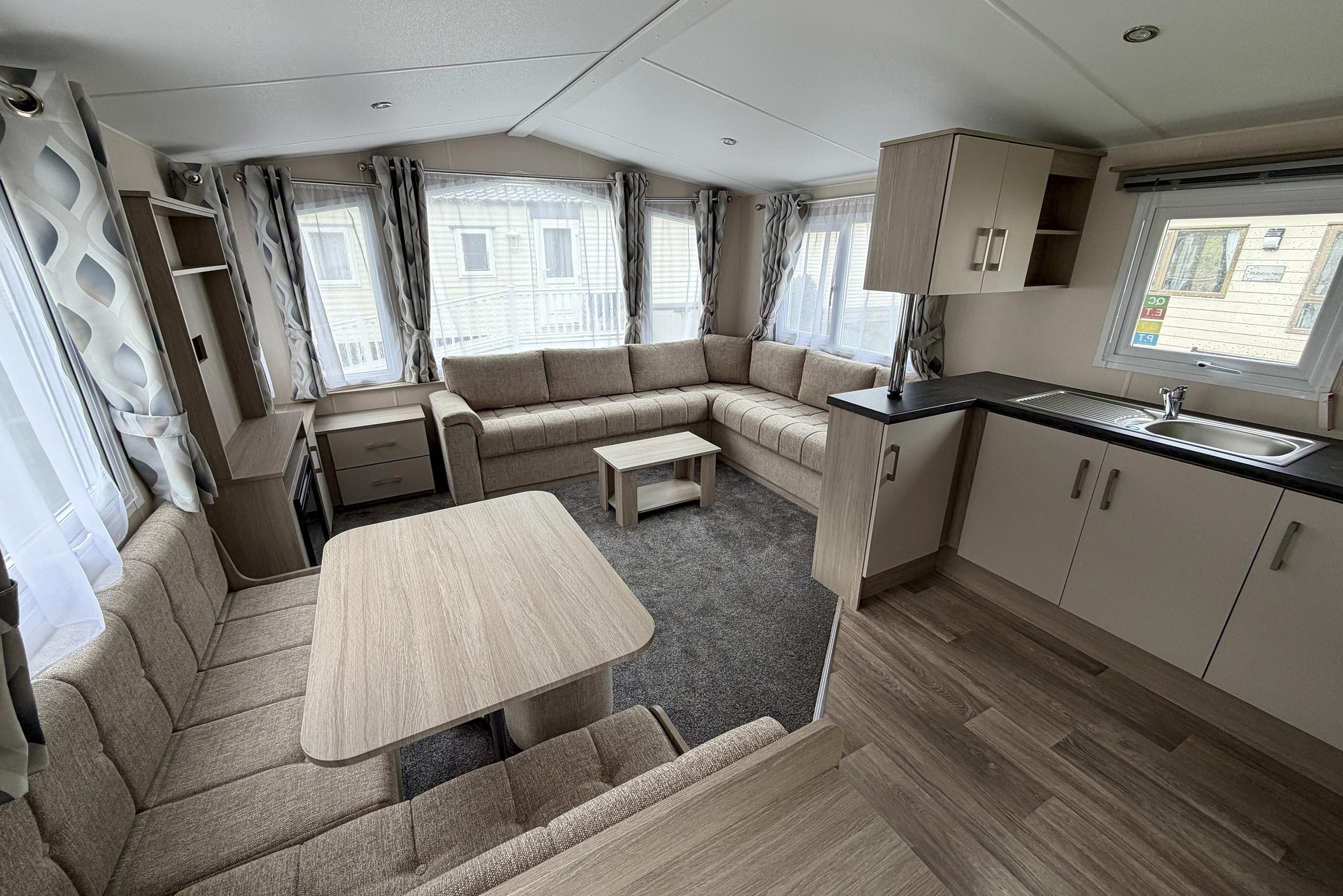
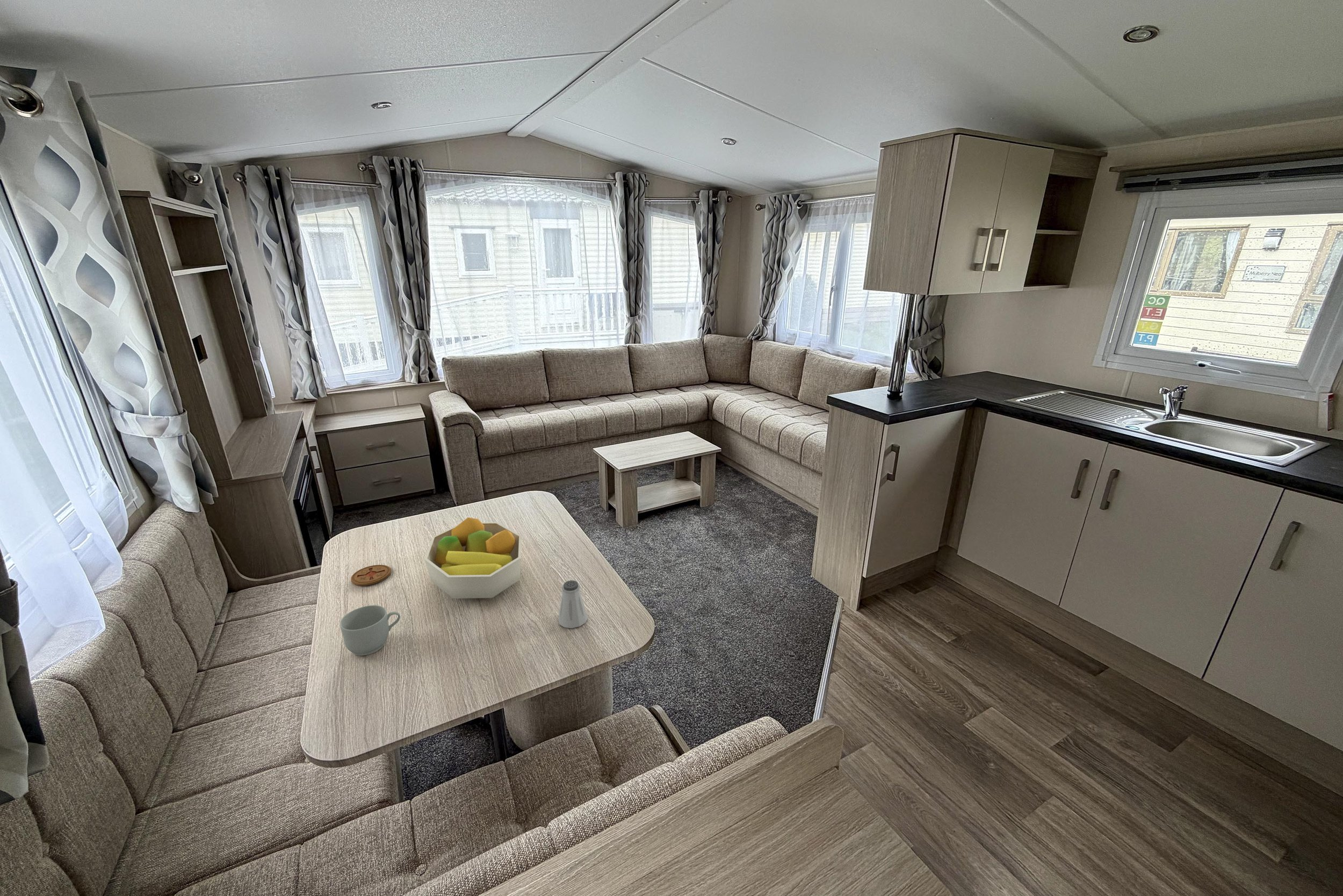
+ fruit bowl [424,517,522,599]
+ coaster [350,565,392,586]
+ mug [340,605,401,656]
+ saltshaker [558,580,588,628]
